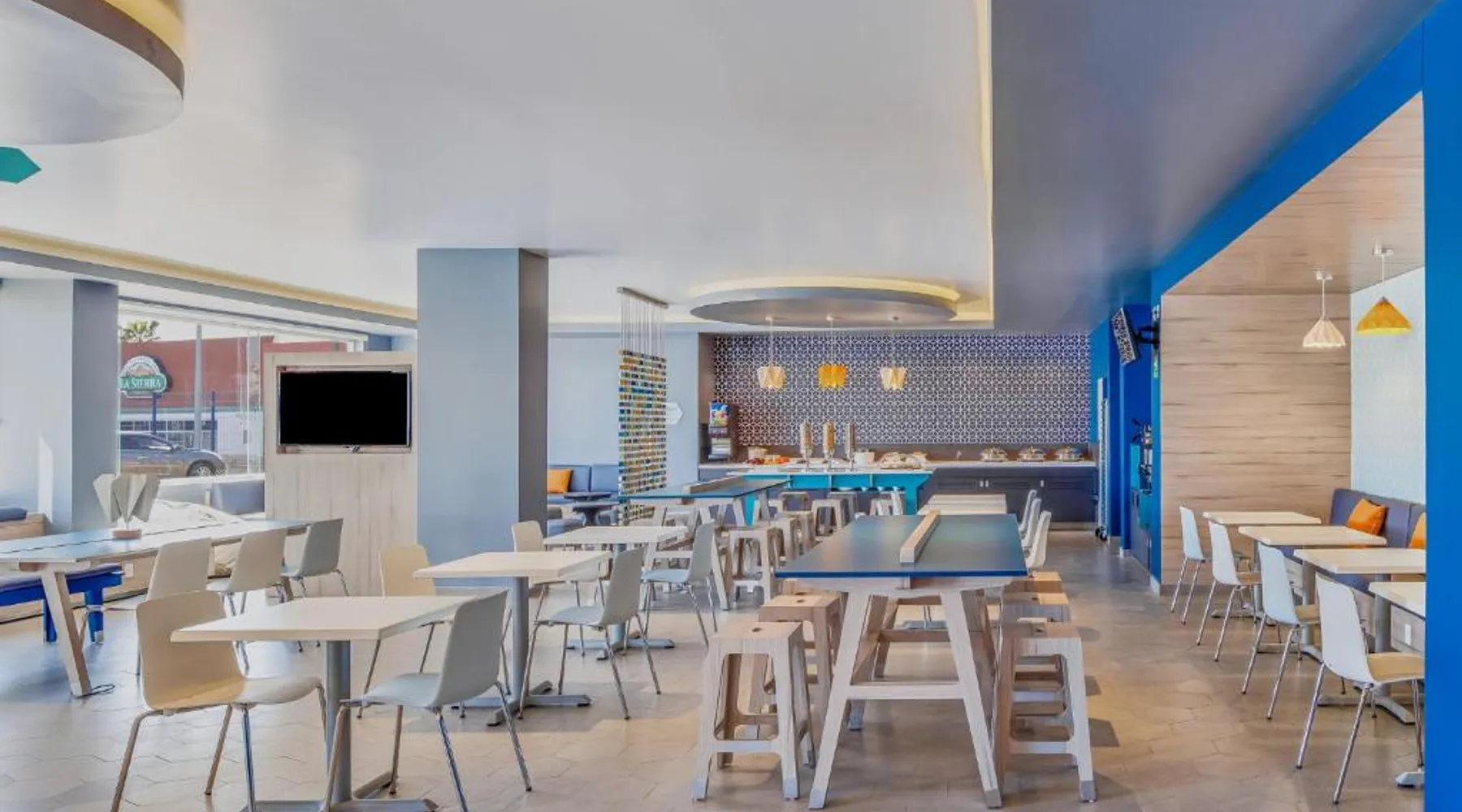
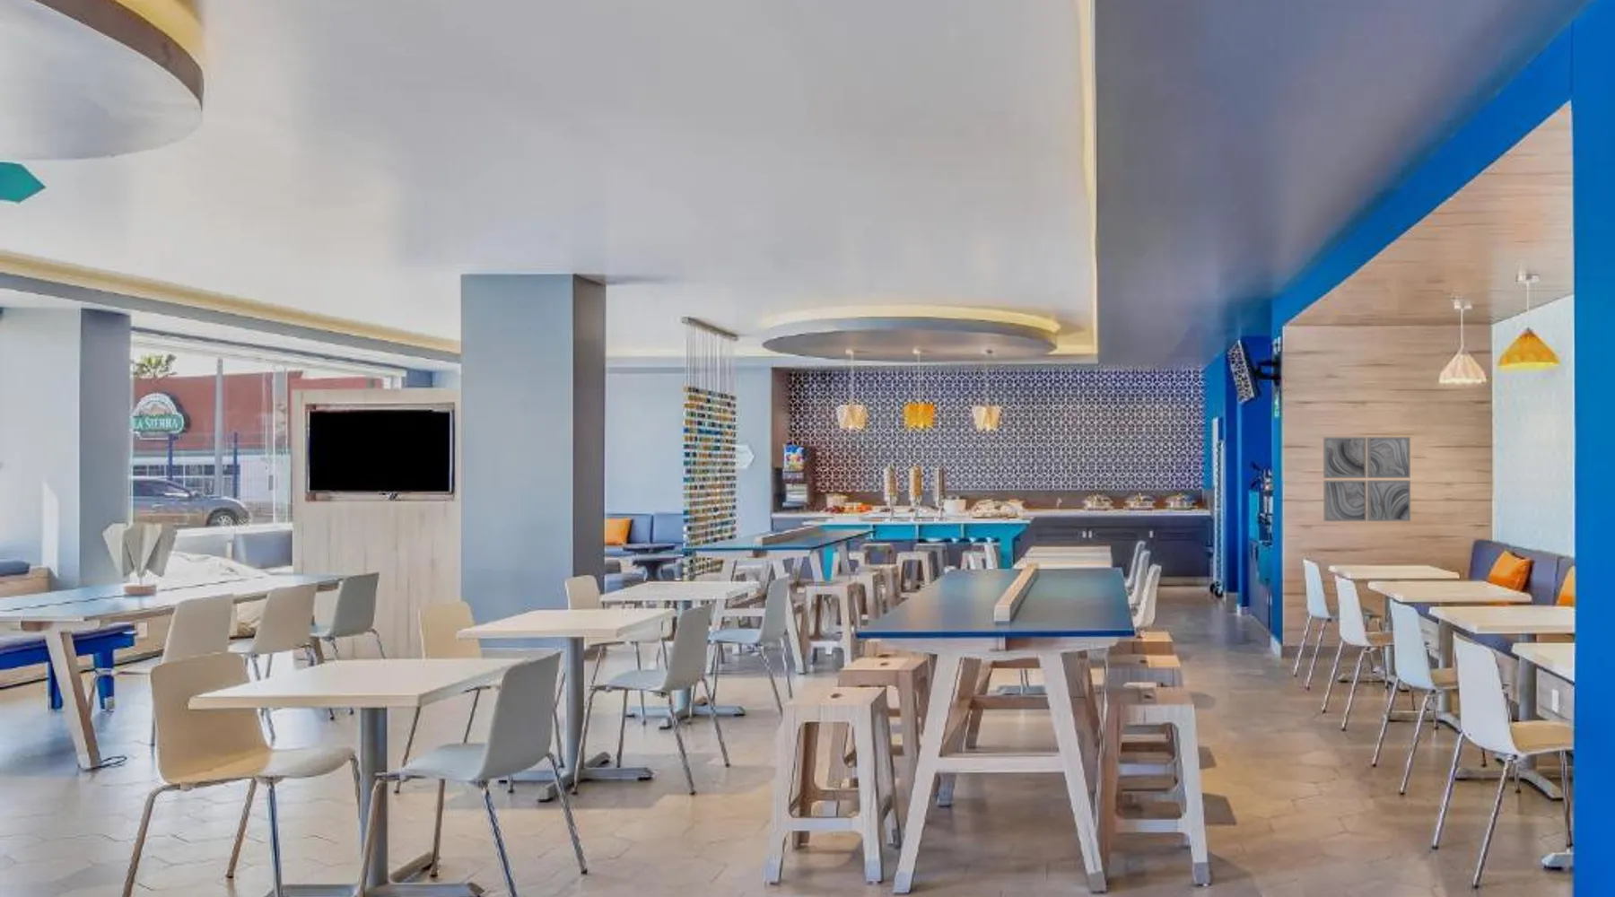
+ wall art [1322,436,1412,523]
